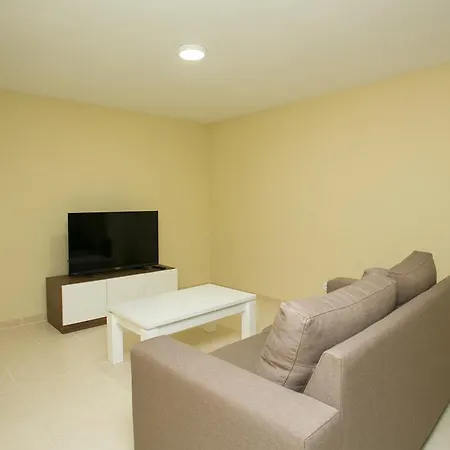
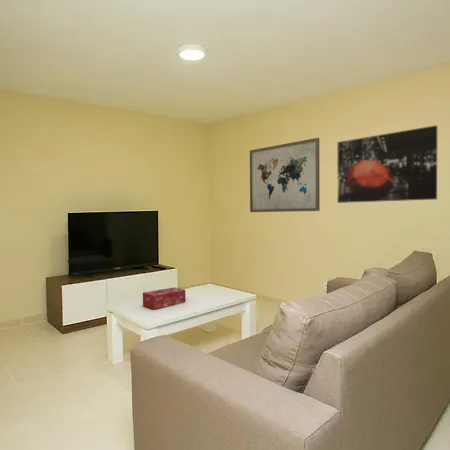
+ wall art [249,137,321,213]
+ wall art [337,124,438,204]
+ tissue box [142,286,186,310]
